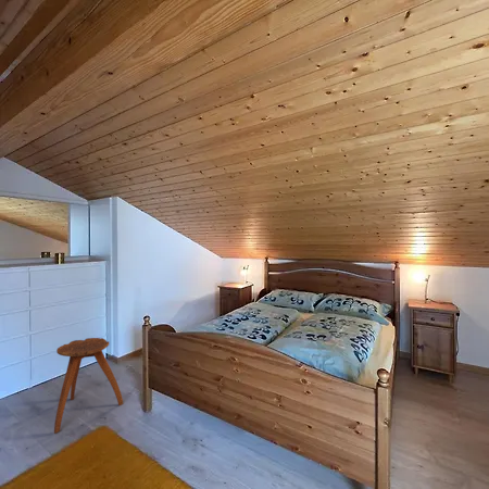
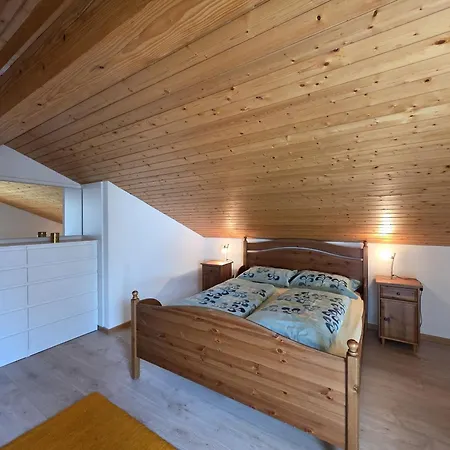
- stool [53,337,124,435]
